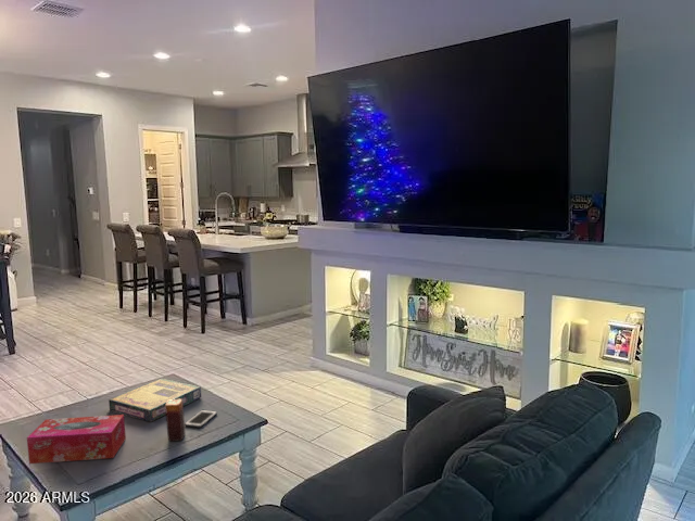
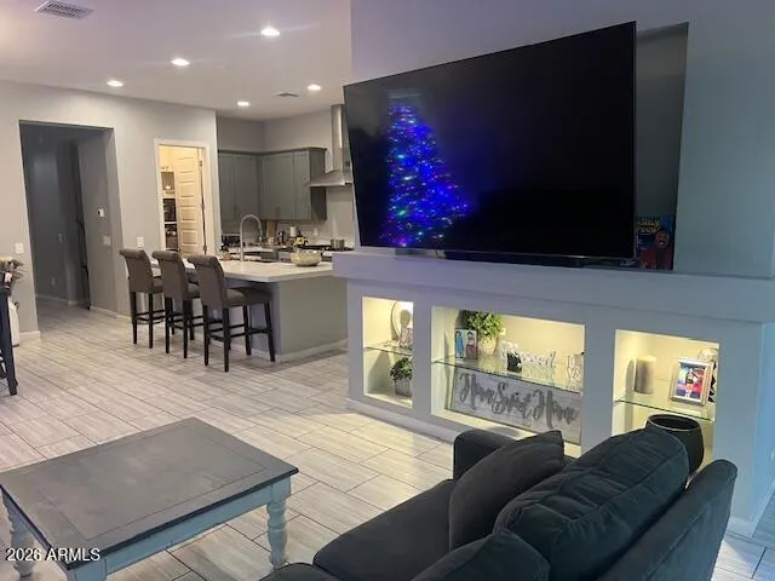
- candle [165,399,187,442]
- video game box [108,378,202,423]
- tissue box [26,414,127,465]
- cell phone [185,409,218,429]
